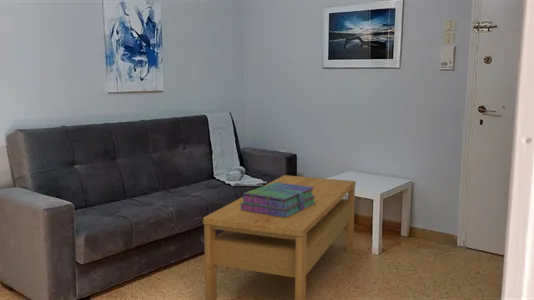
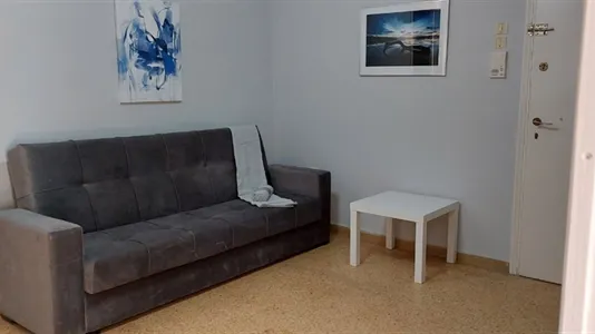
- stack of books [241,182,316,218]
- coffee table [202,174,357,300]
